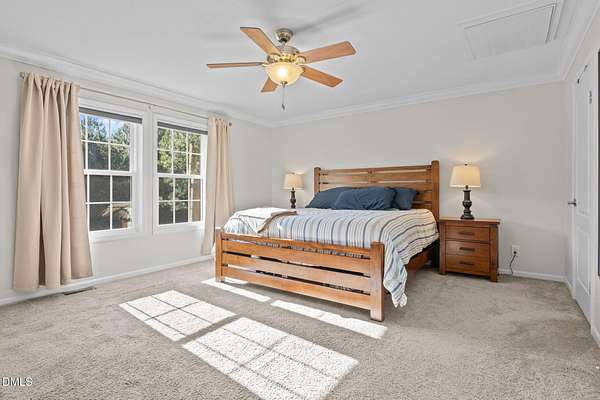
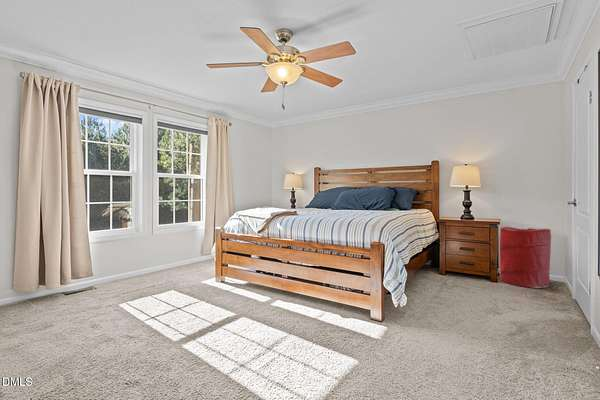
+ laundry hamper [499,226,552,289]
